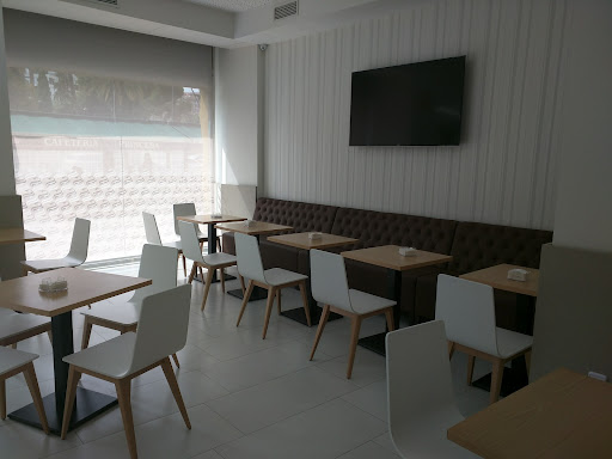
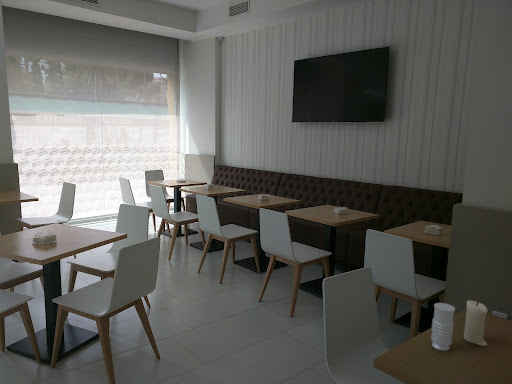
+ candle [463,299,489,347]
+ candle [430,302,456,351]
